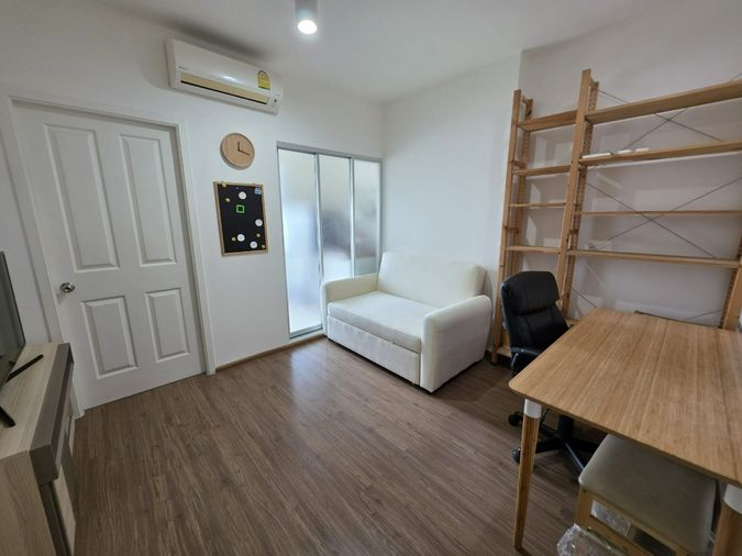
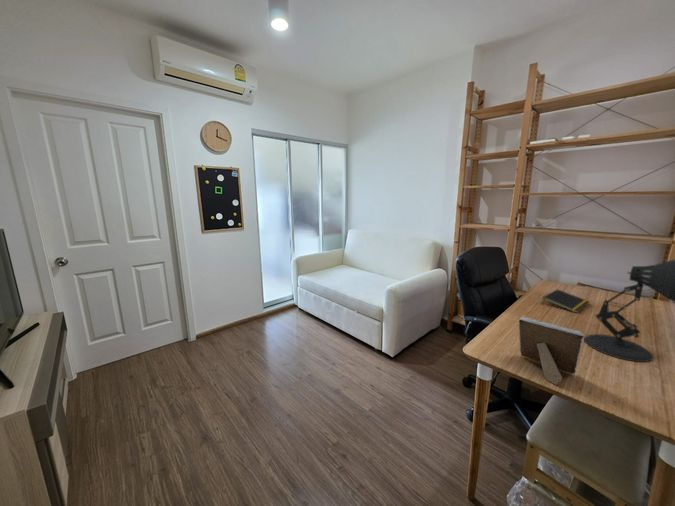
+ desk lamp [583,258,675,363]
+ notepad [541,288,591,314]
+ picture frame [518,316,585,386]
